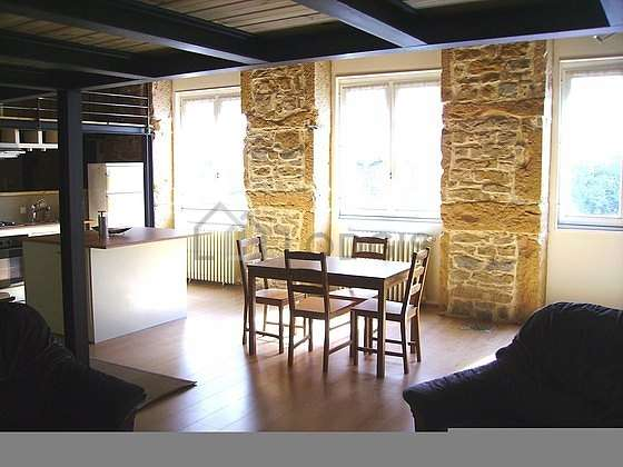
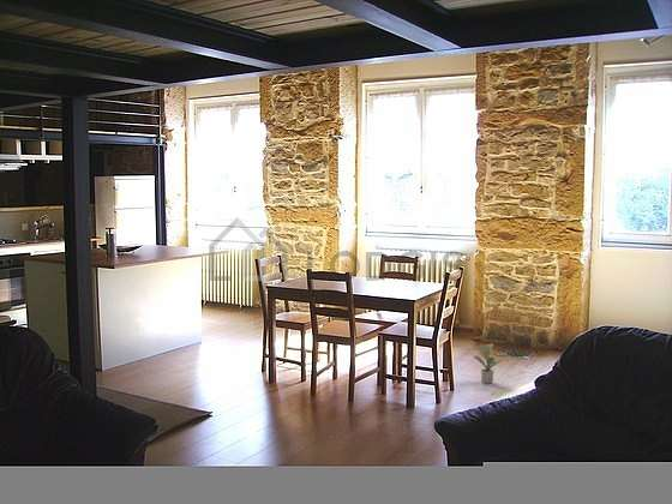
+ potted plant [473,342,504,384]
